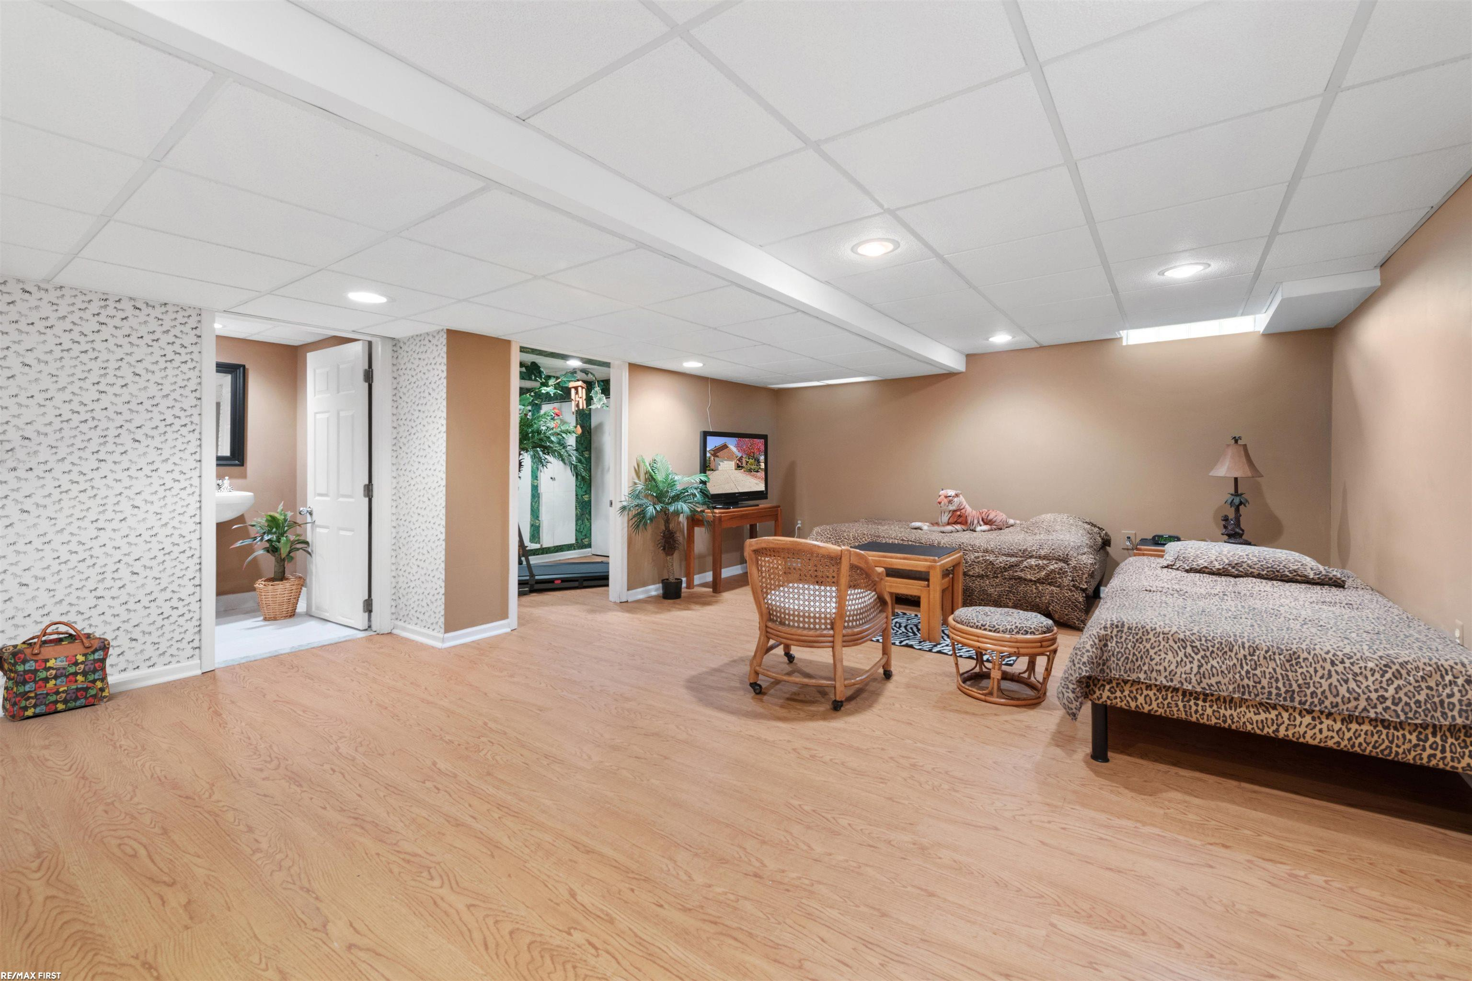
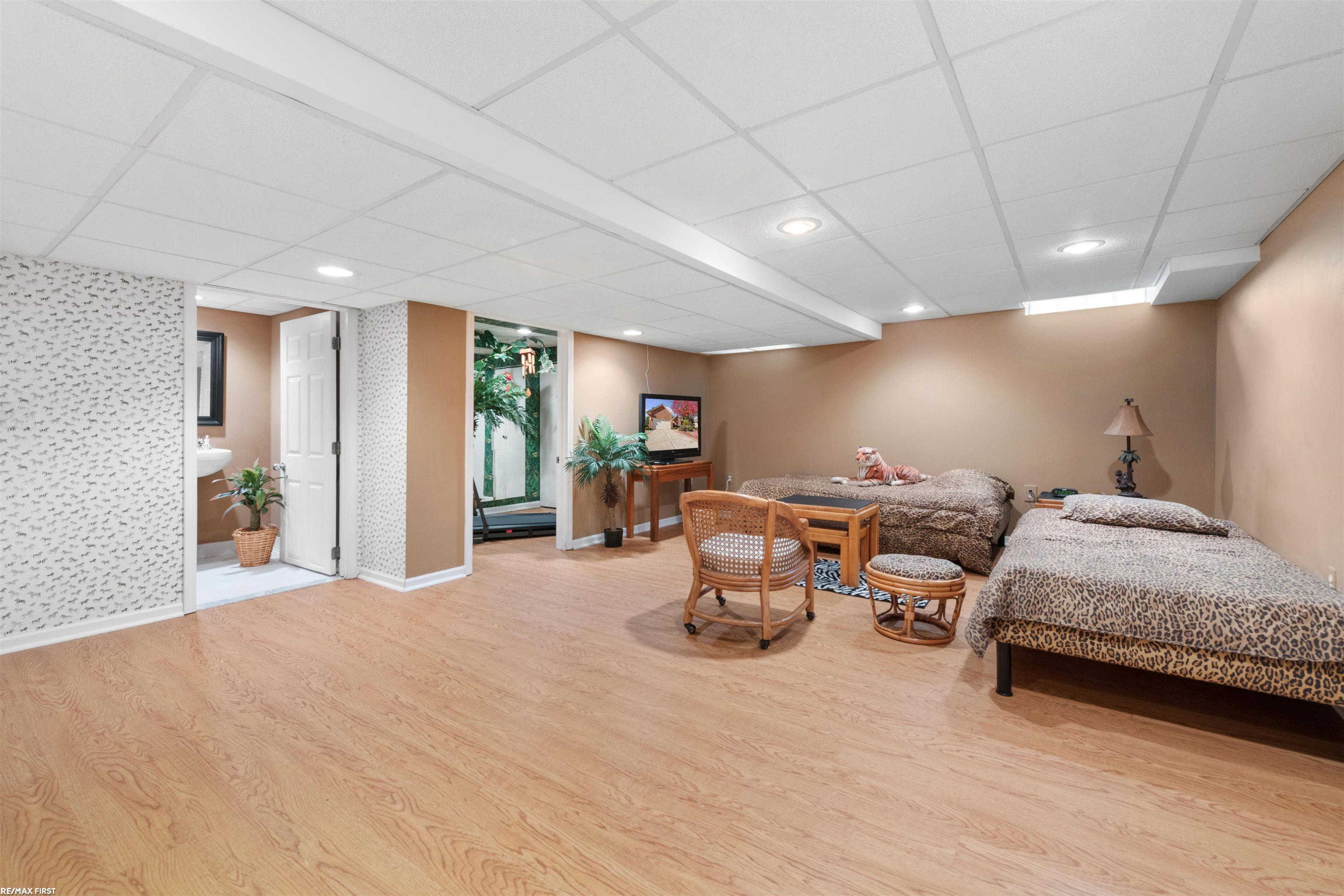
- backpack [0,621,111,722]
